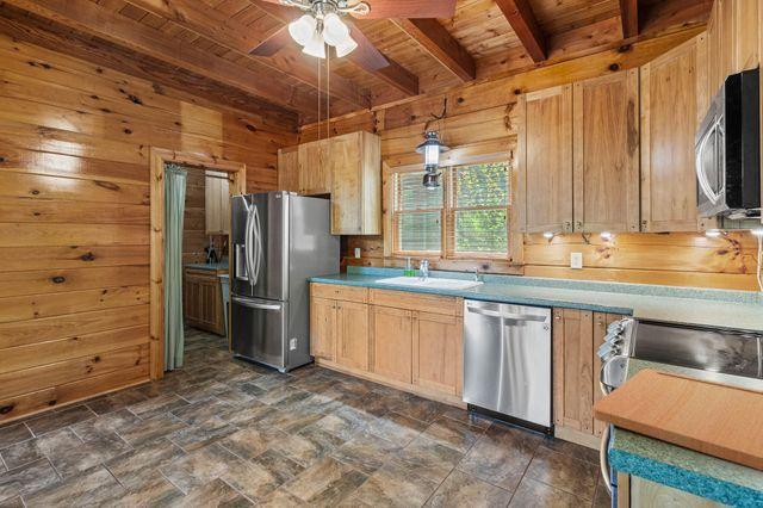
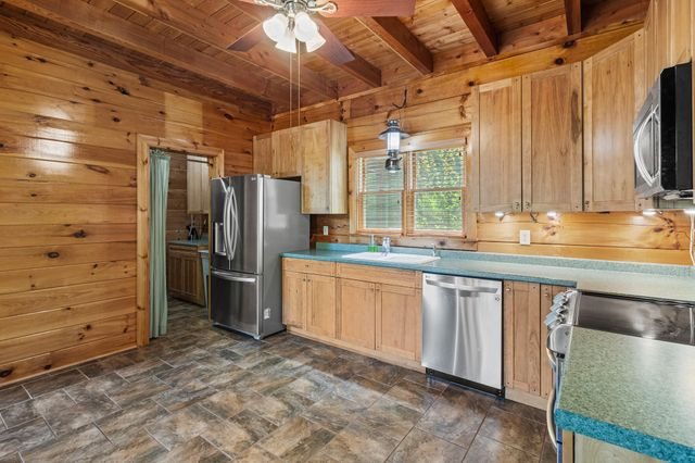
- cutting board [591,367,763,471]
